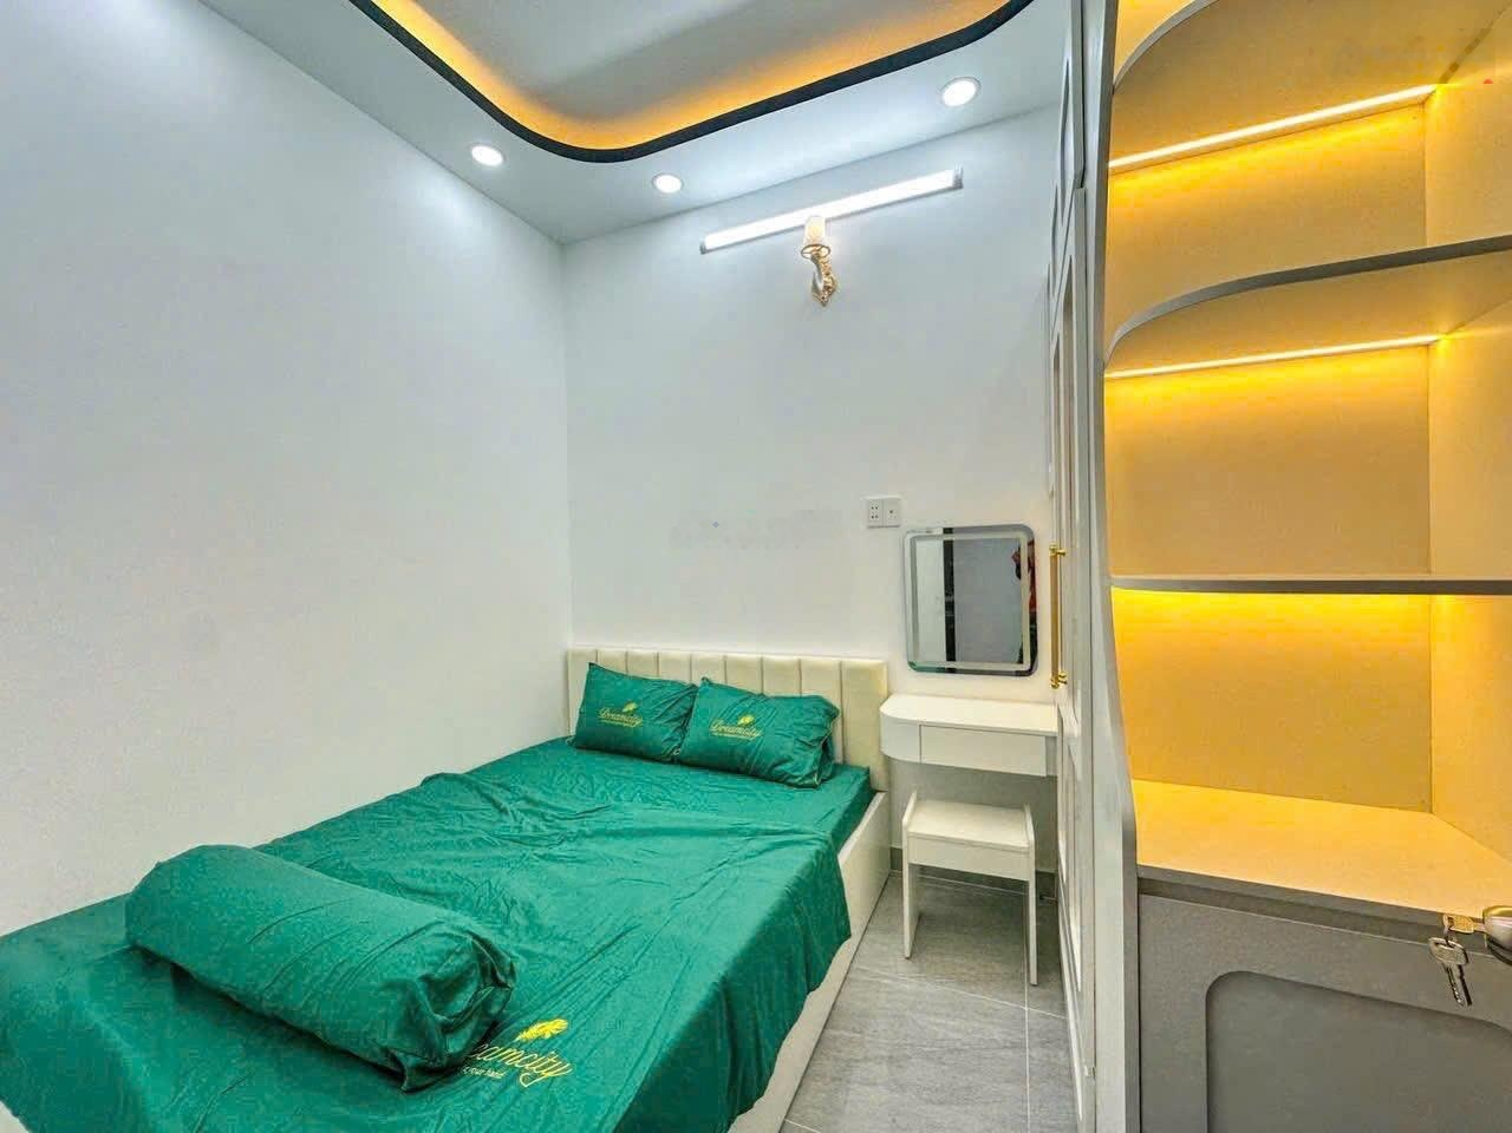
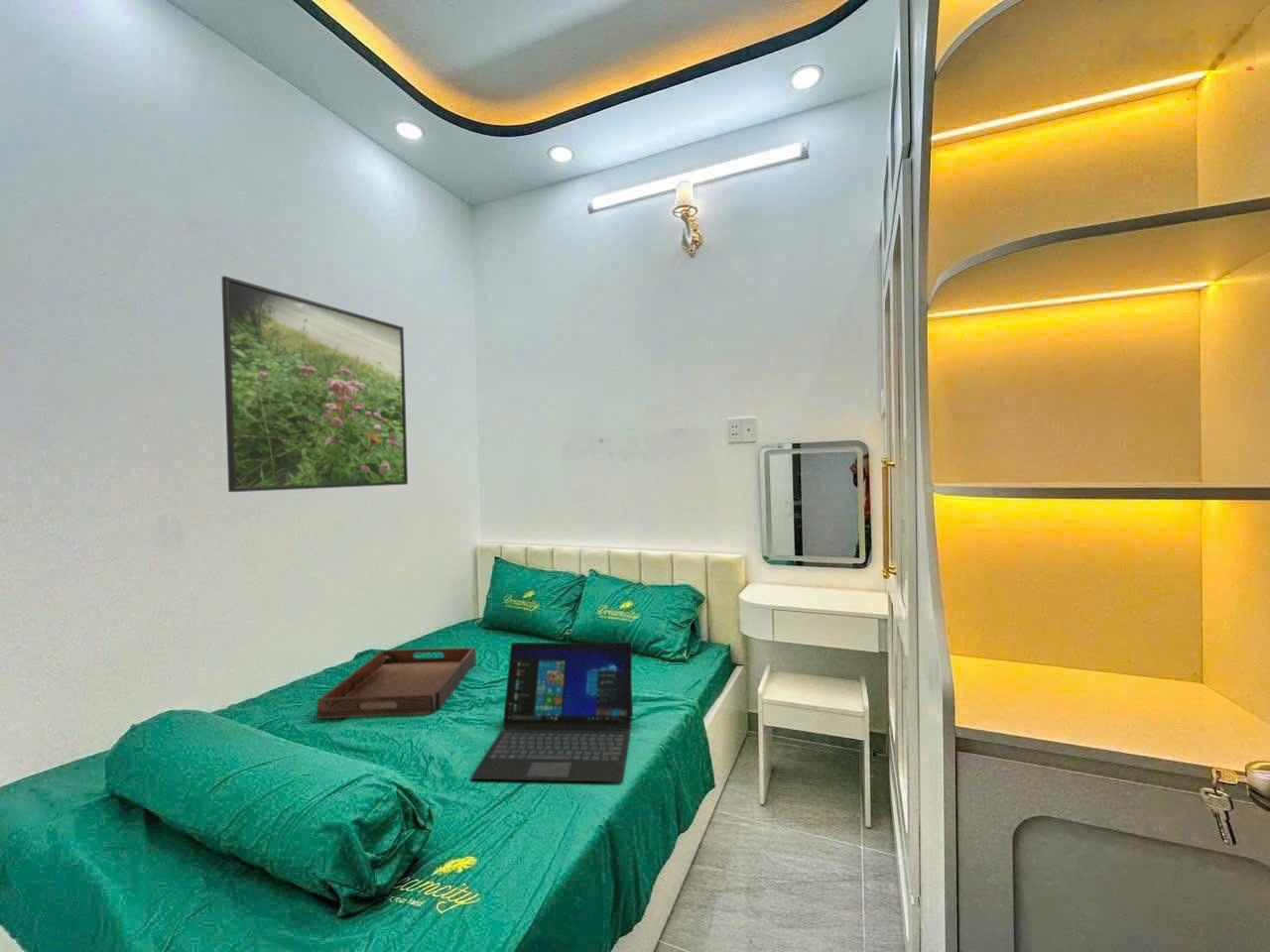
+ serving tray [317,647,477,720]
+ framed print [220,275,409,493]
+ laptop [470,642,634,783]
